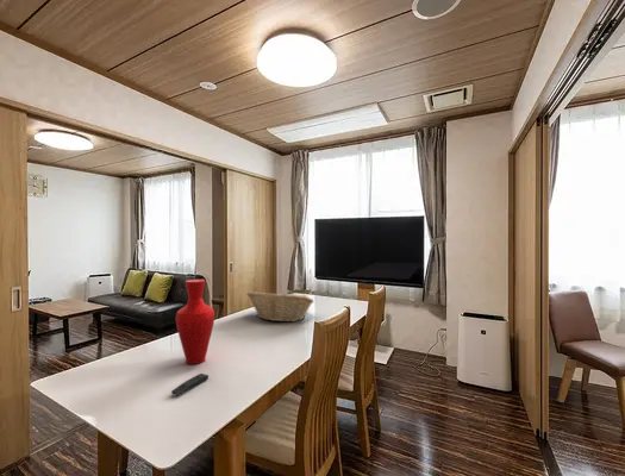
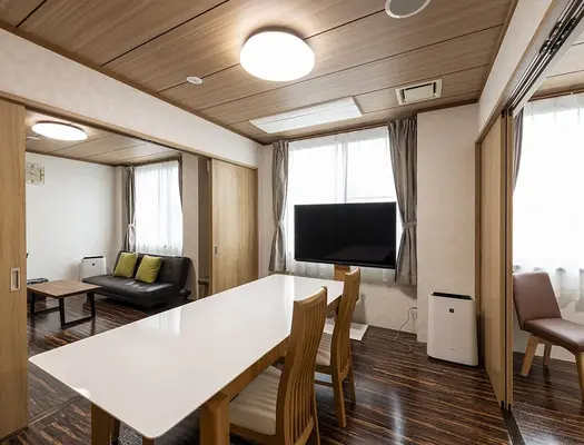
- vase [175,278,215,365]
- fruit basket [246,290,315,322]
- remote control [170,372,210,397]
